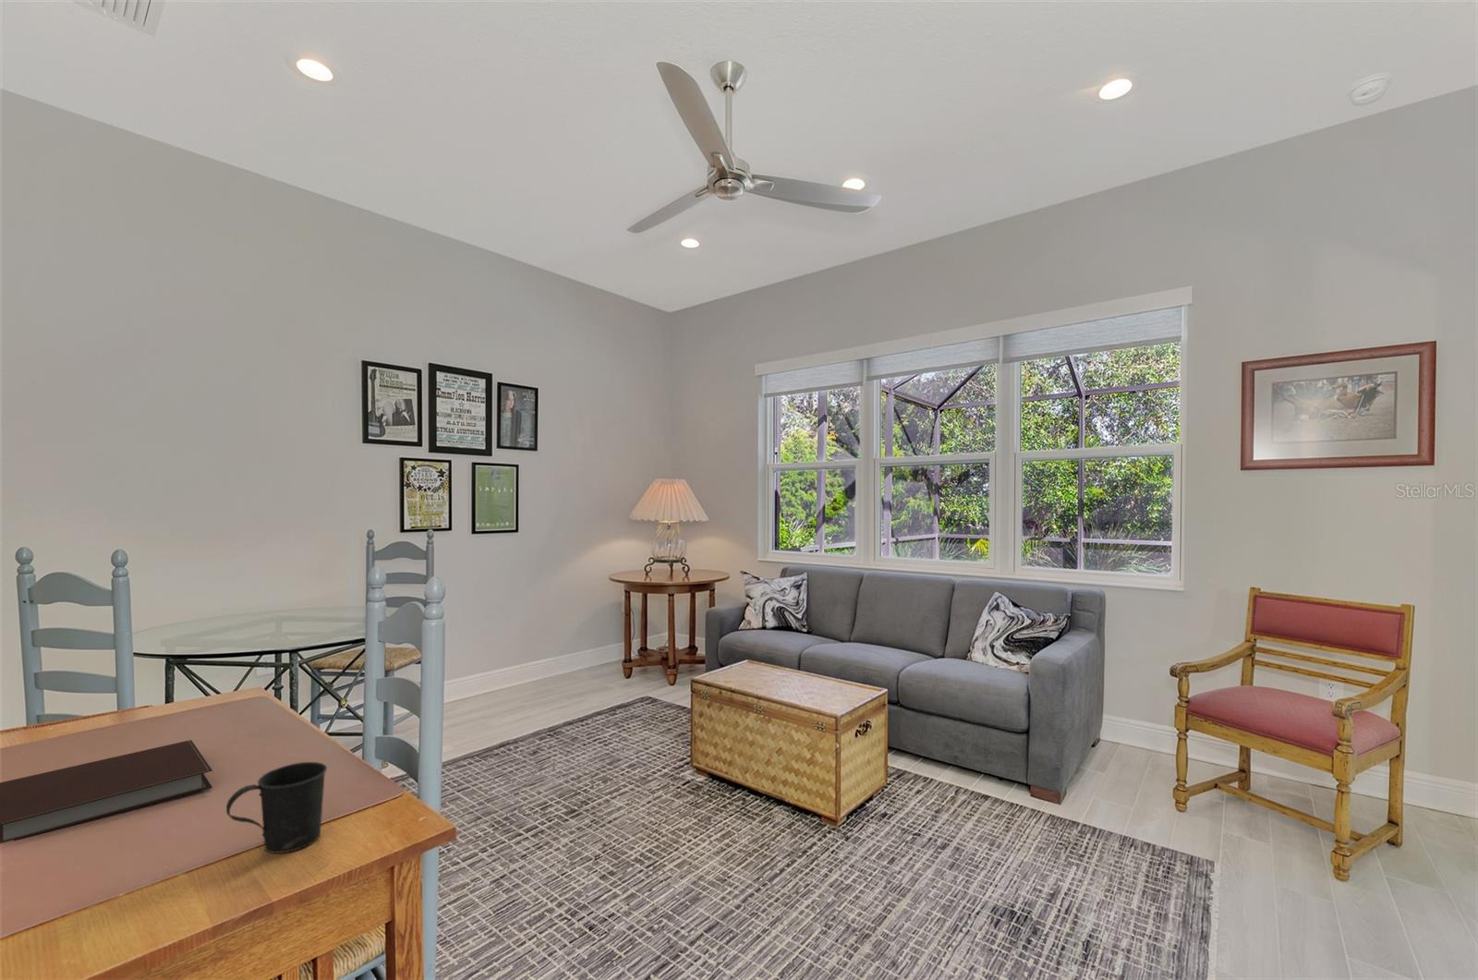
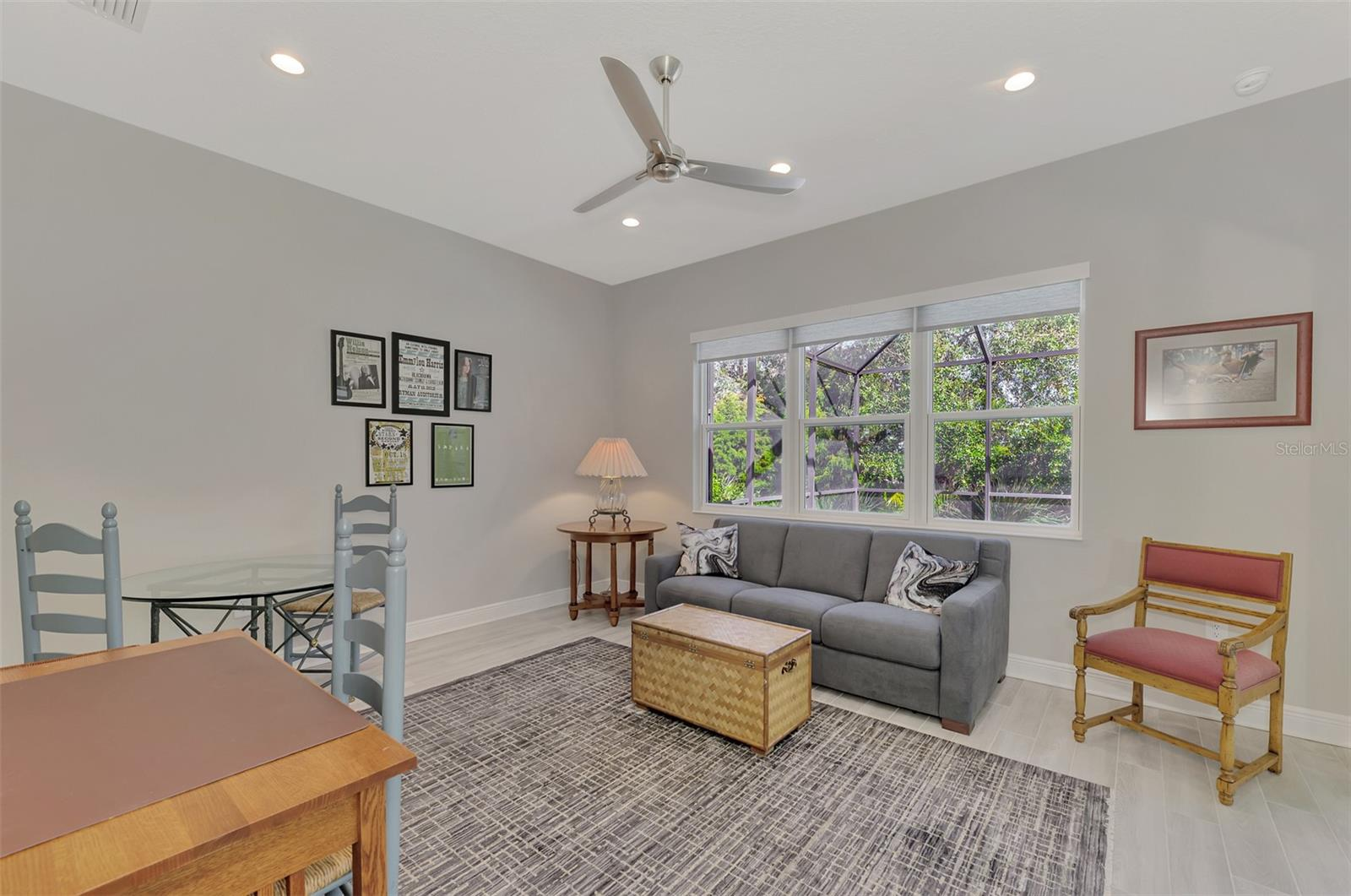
- mug [225,761,328,854]
- notebook [0,739,213,844]
